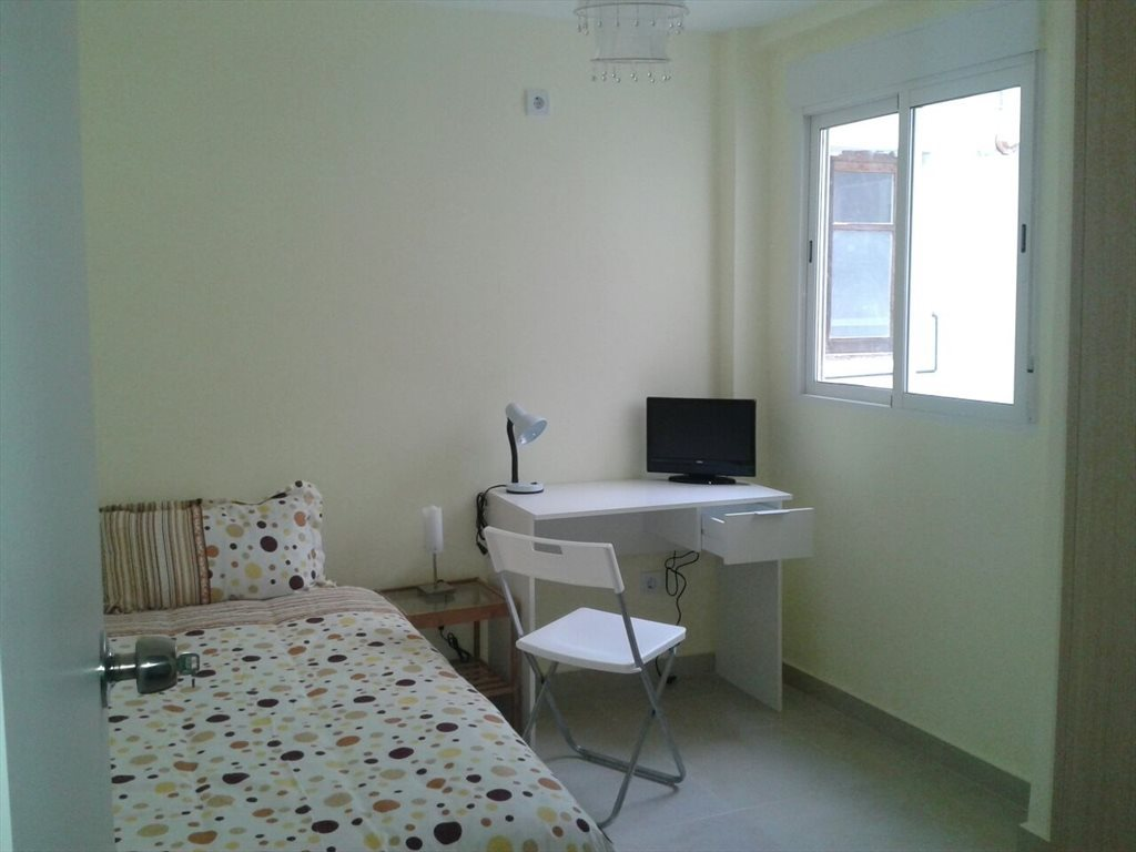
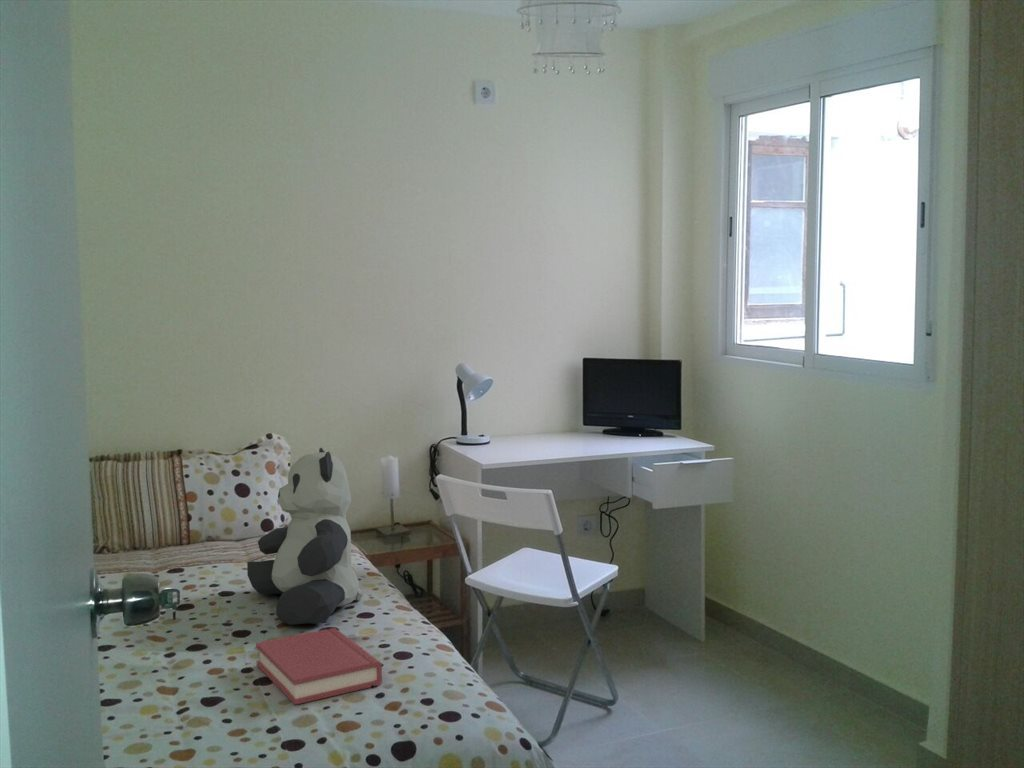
+ teddy bear [246,447,364,626]
+ hardback book [255,627,383,706]
